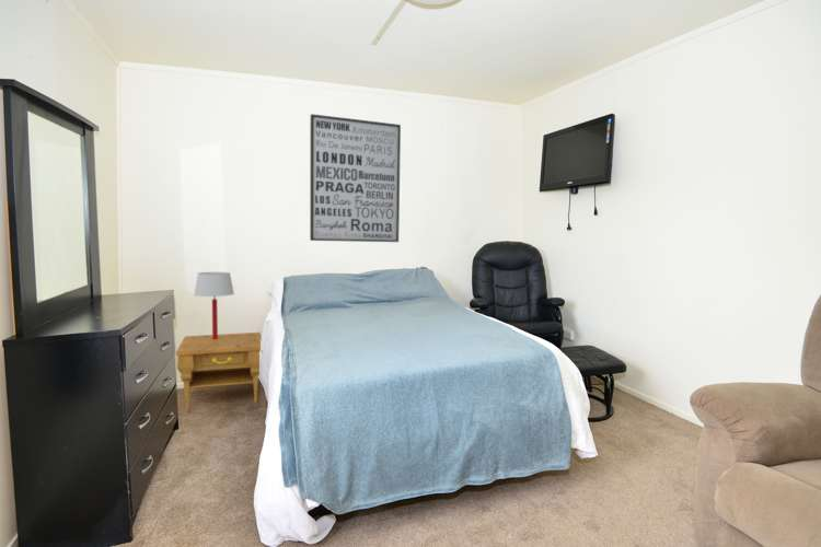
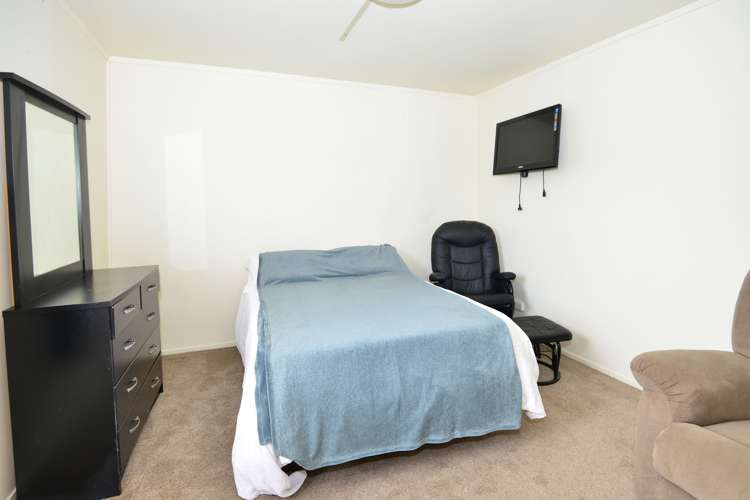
- nightstand [175,331,263,411]
- wall art [309,113,402,243]
- table lamp [193,271,235,339]
